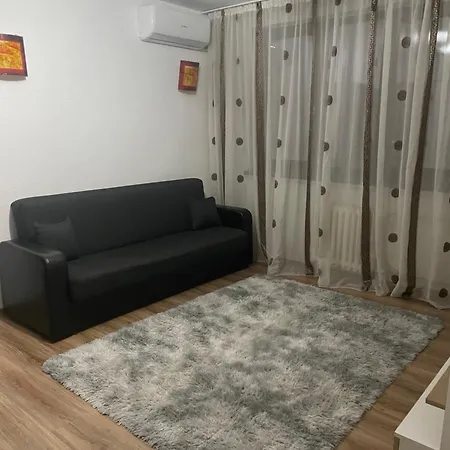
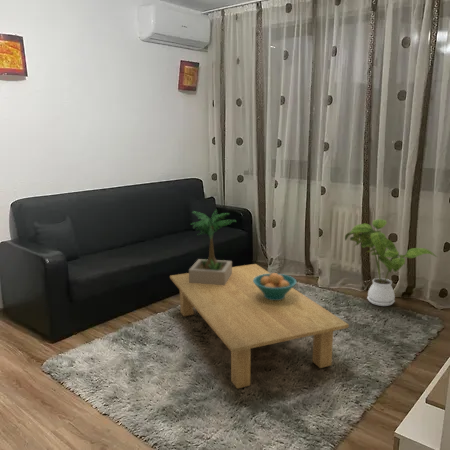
+ potted plant [188,209,236,285]
+ coffee table [169,263,350,390]
+ house plant [344,218,438,307]
+ fruit bowl [253,272,297,300]
